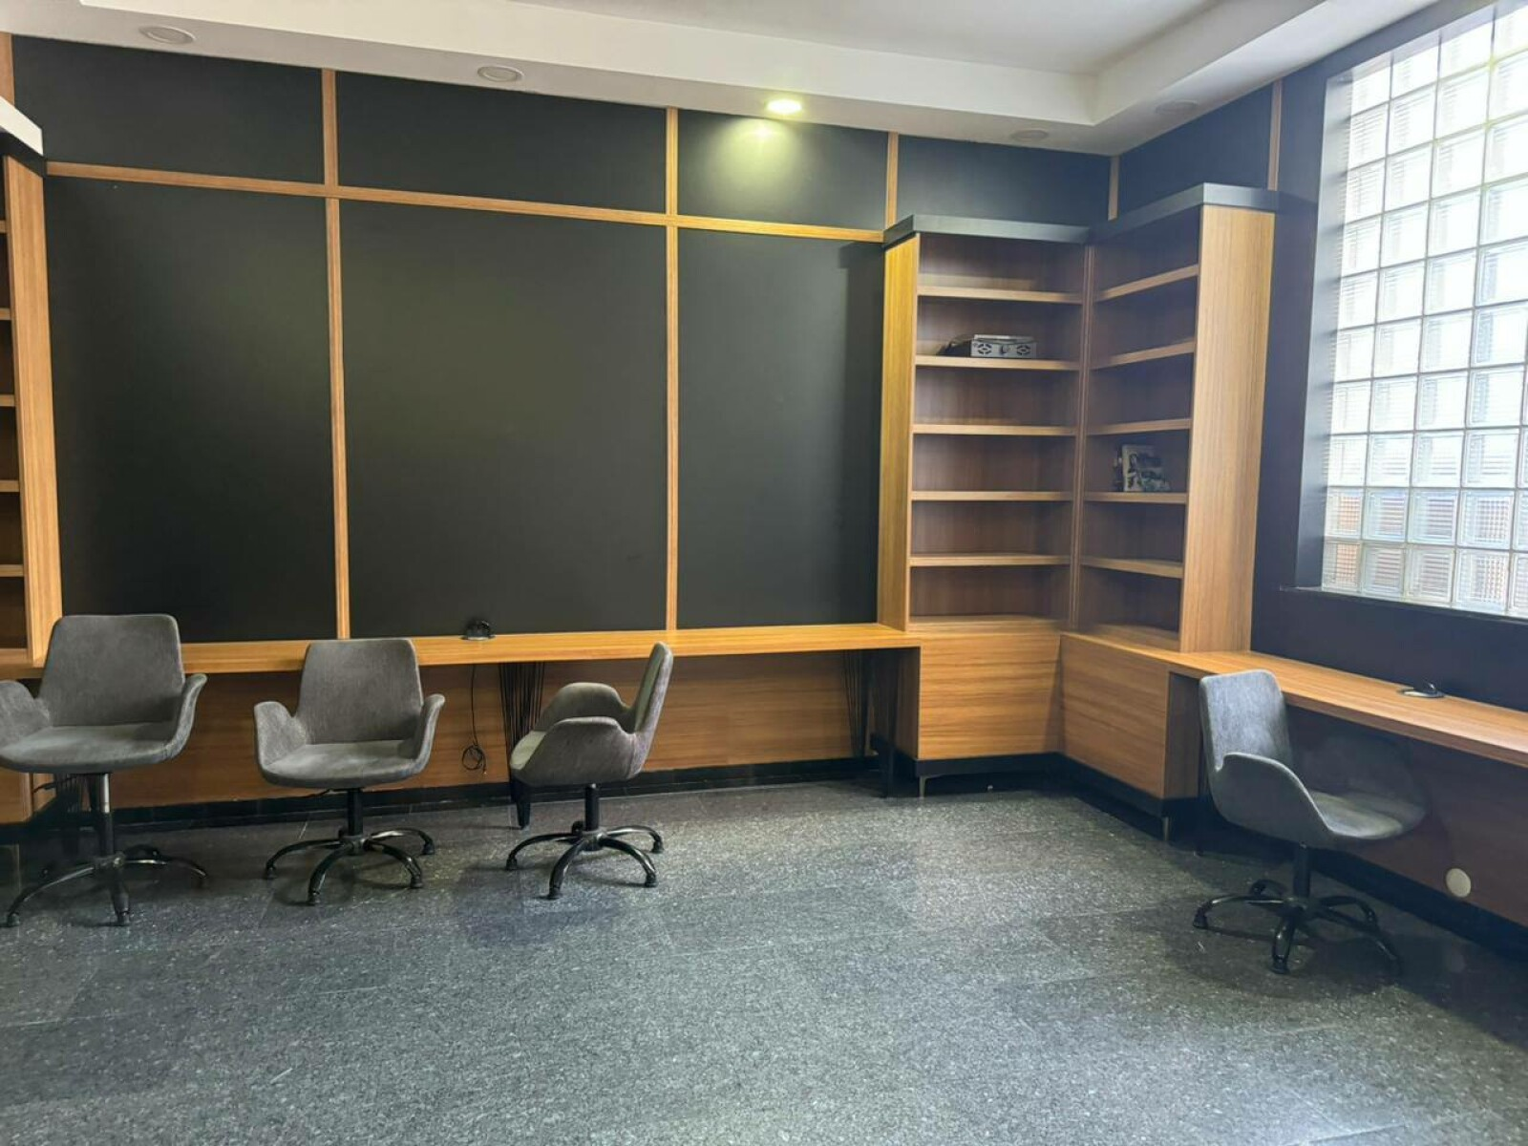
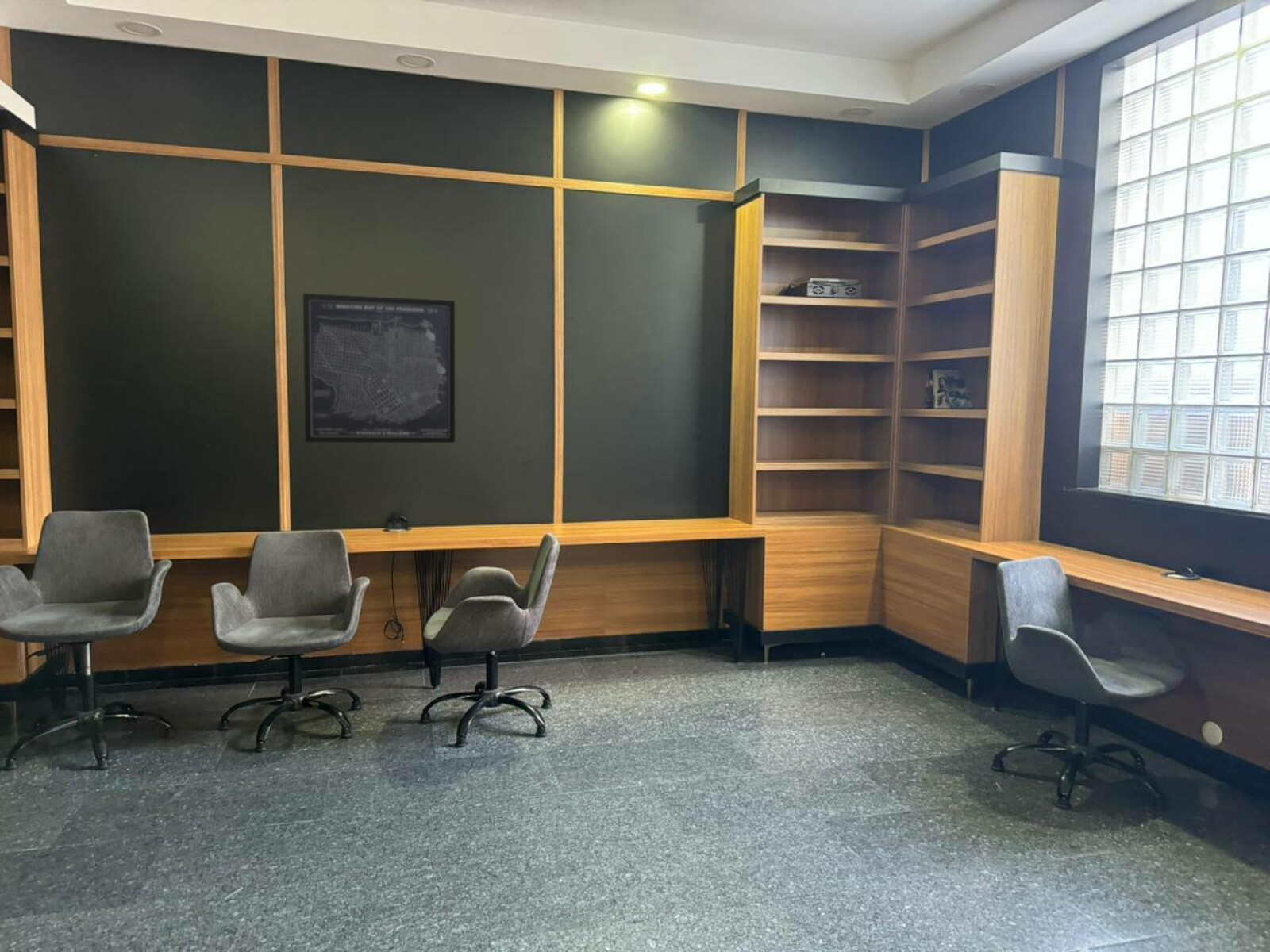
+ wall art [302,293,456,443]
